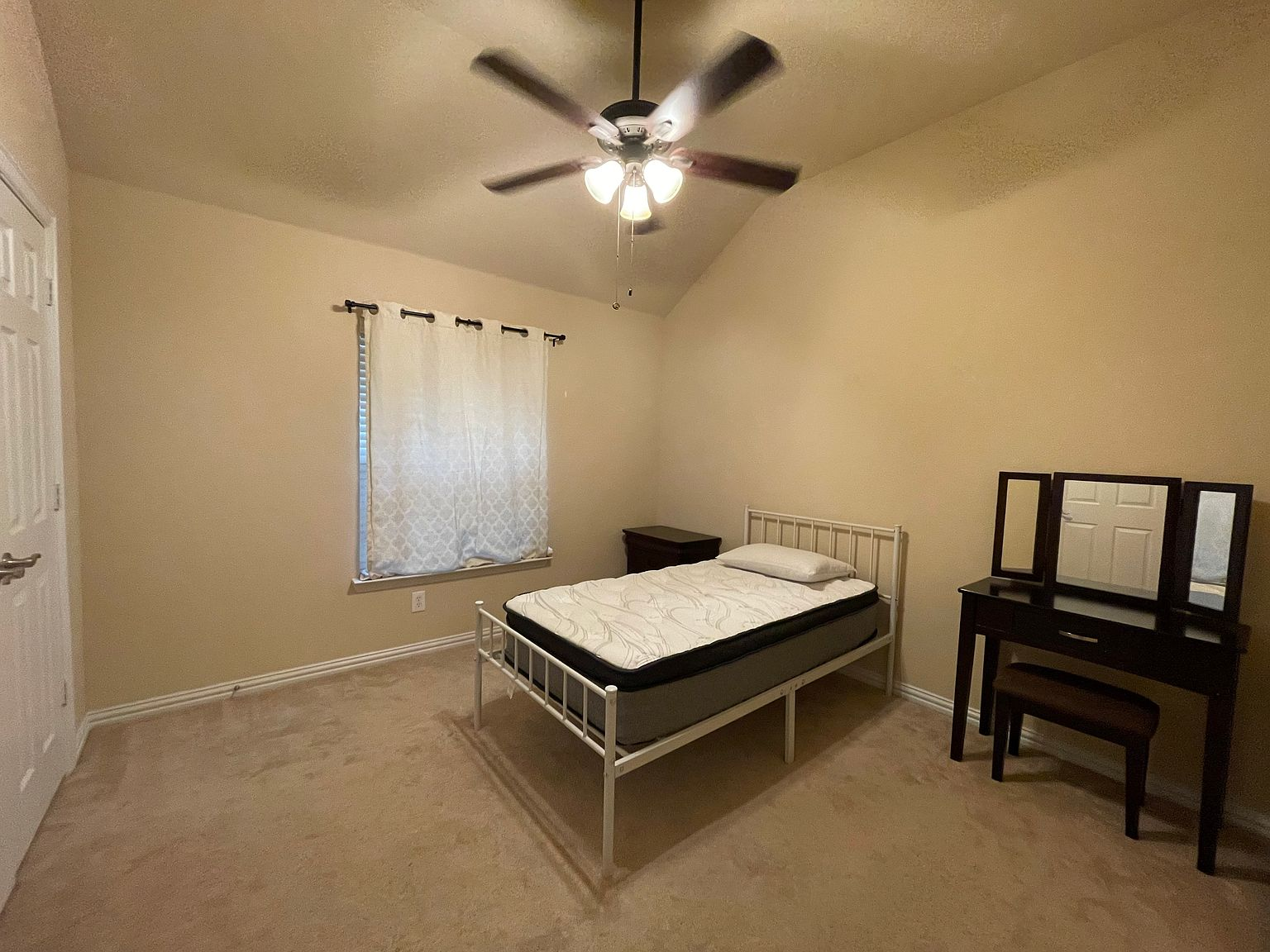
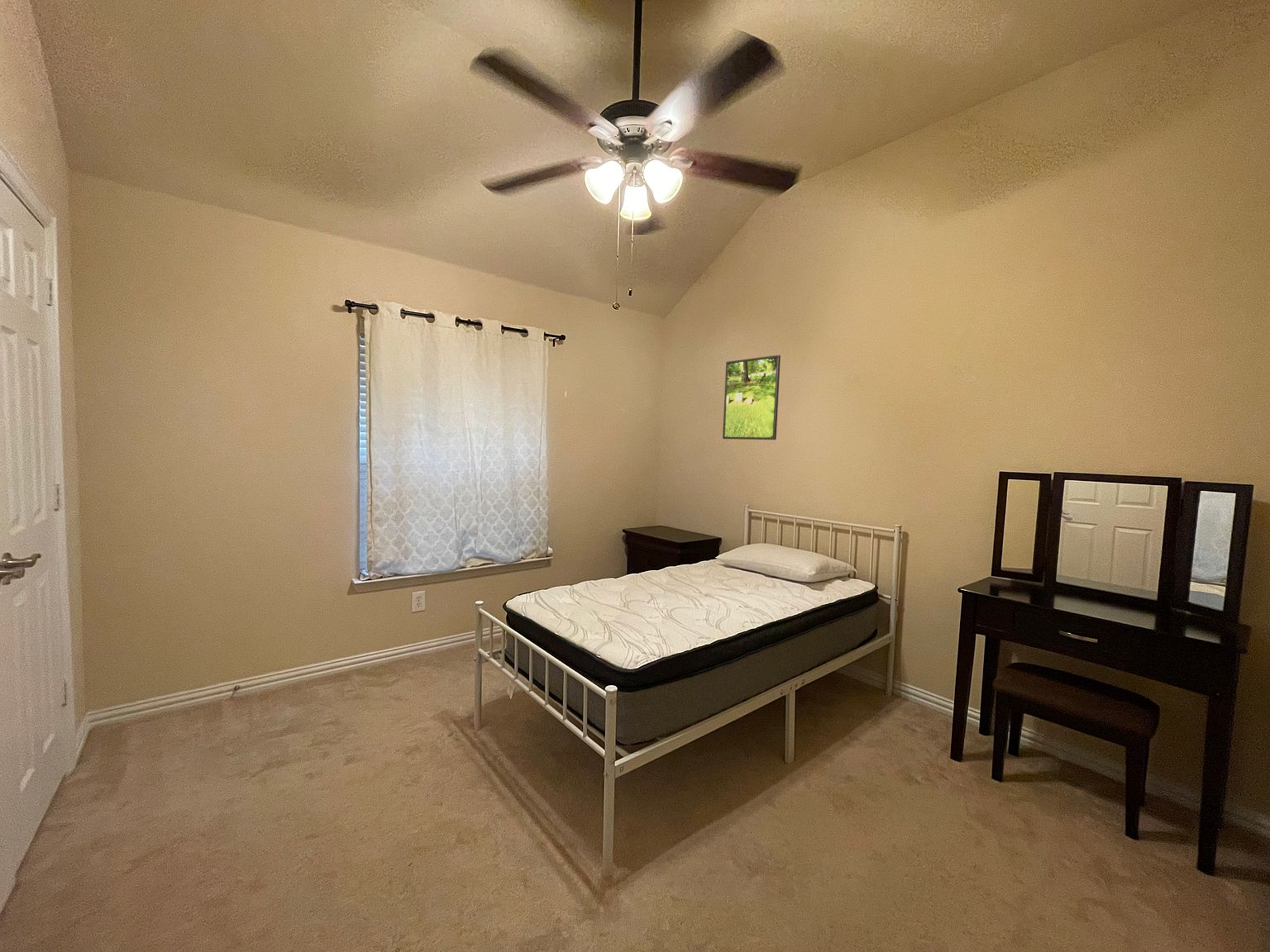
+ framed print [722,355,781,440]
